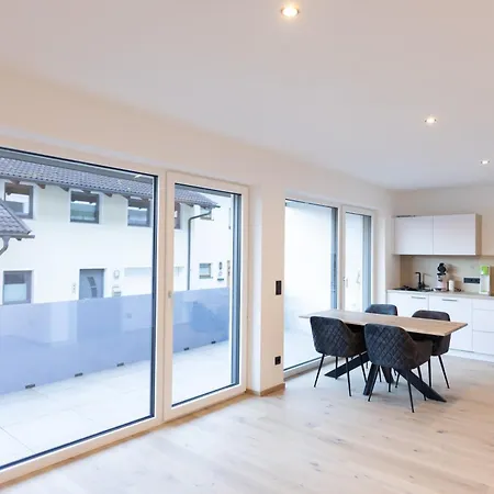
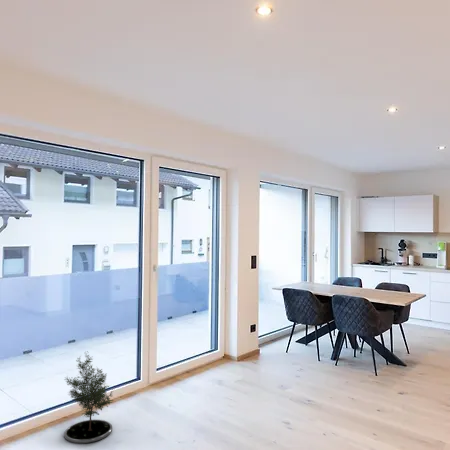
+ potted tree [63,350,114,444]
